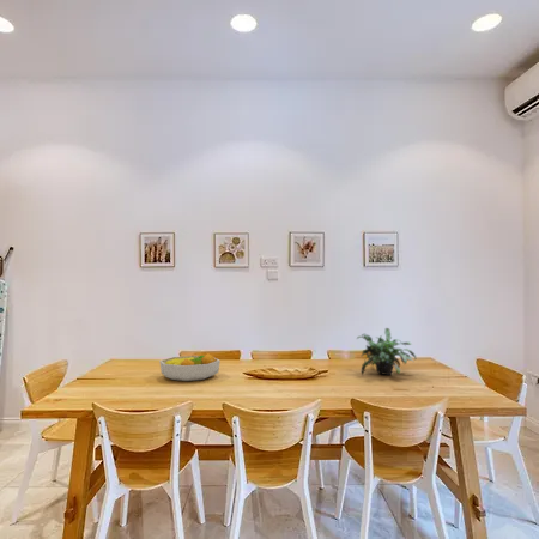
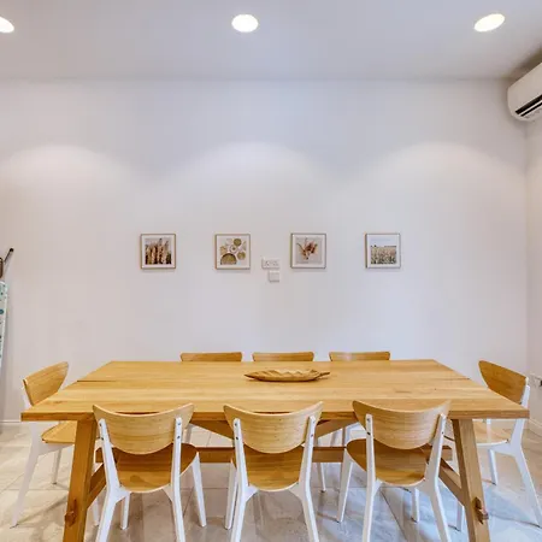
- fruit bowl [158,352,222,382]
- potted plant [356,327,418,376]
